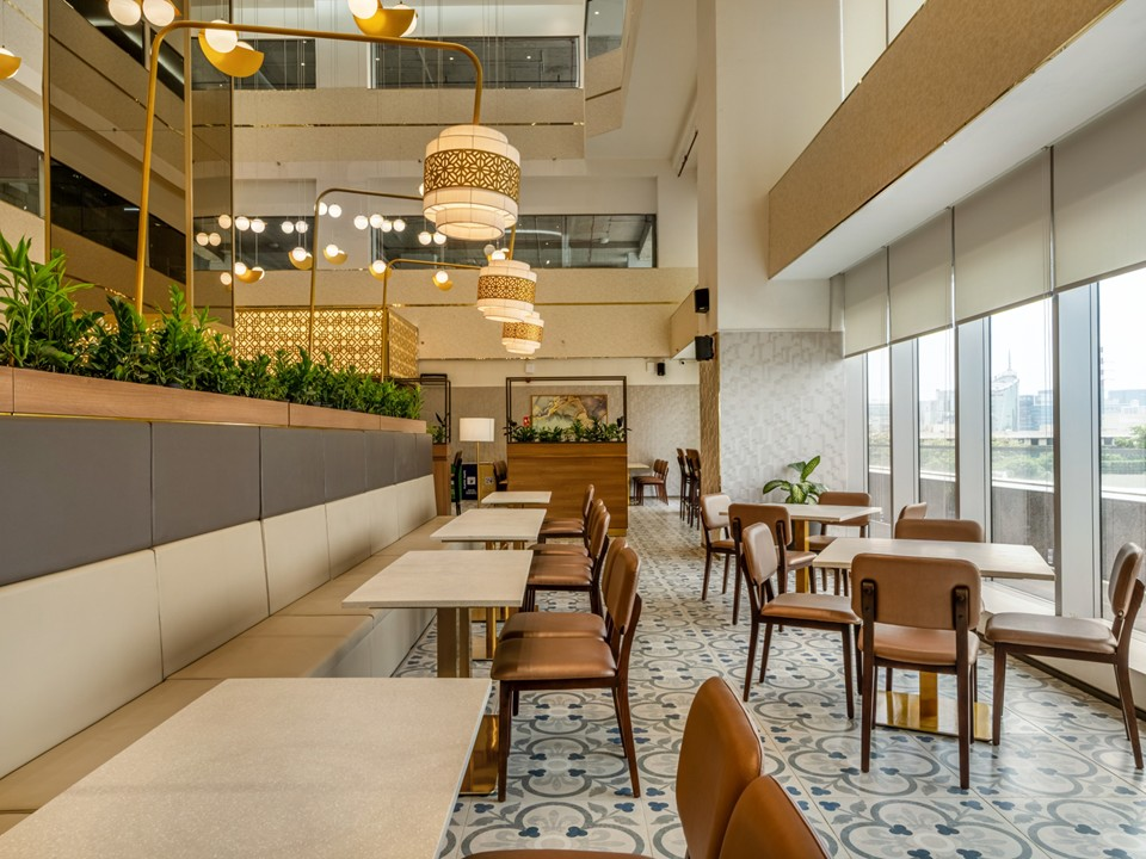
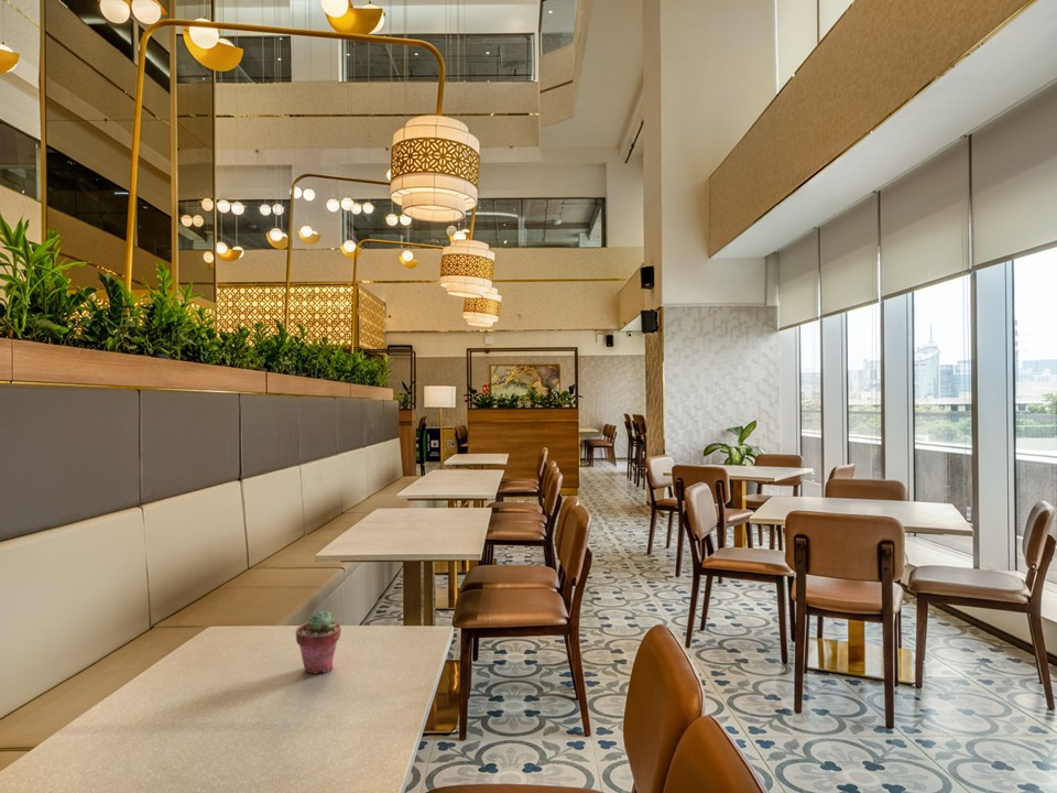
+ potted succulent [295,609,342,675]
